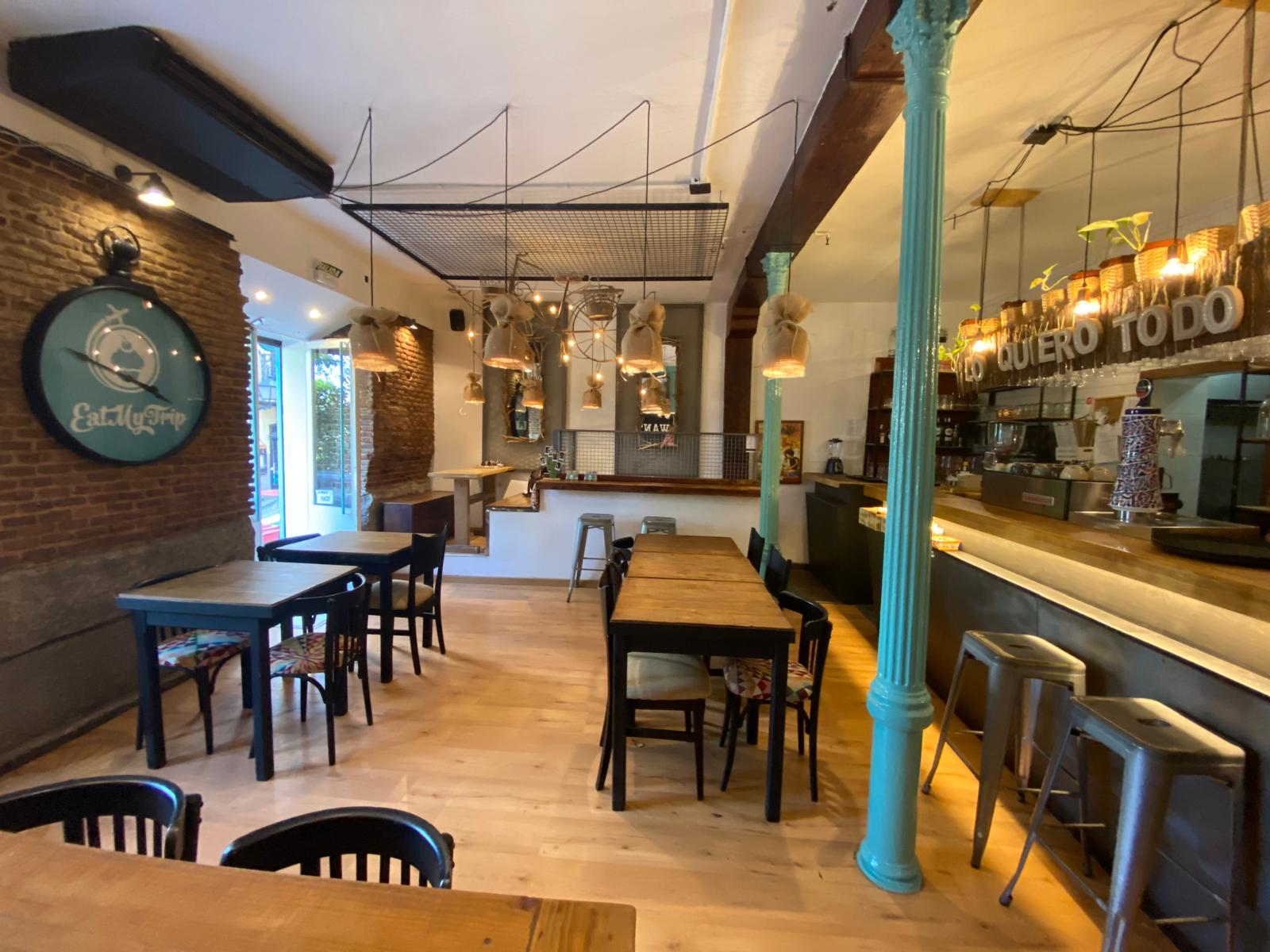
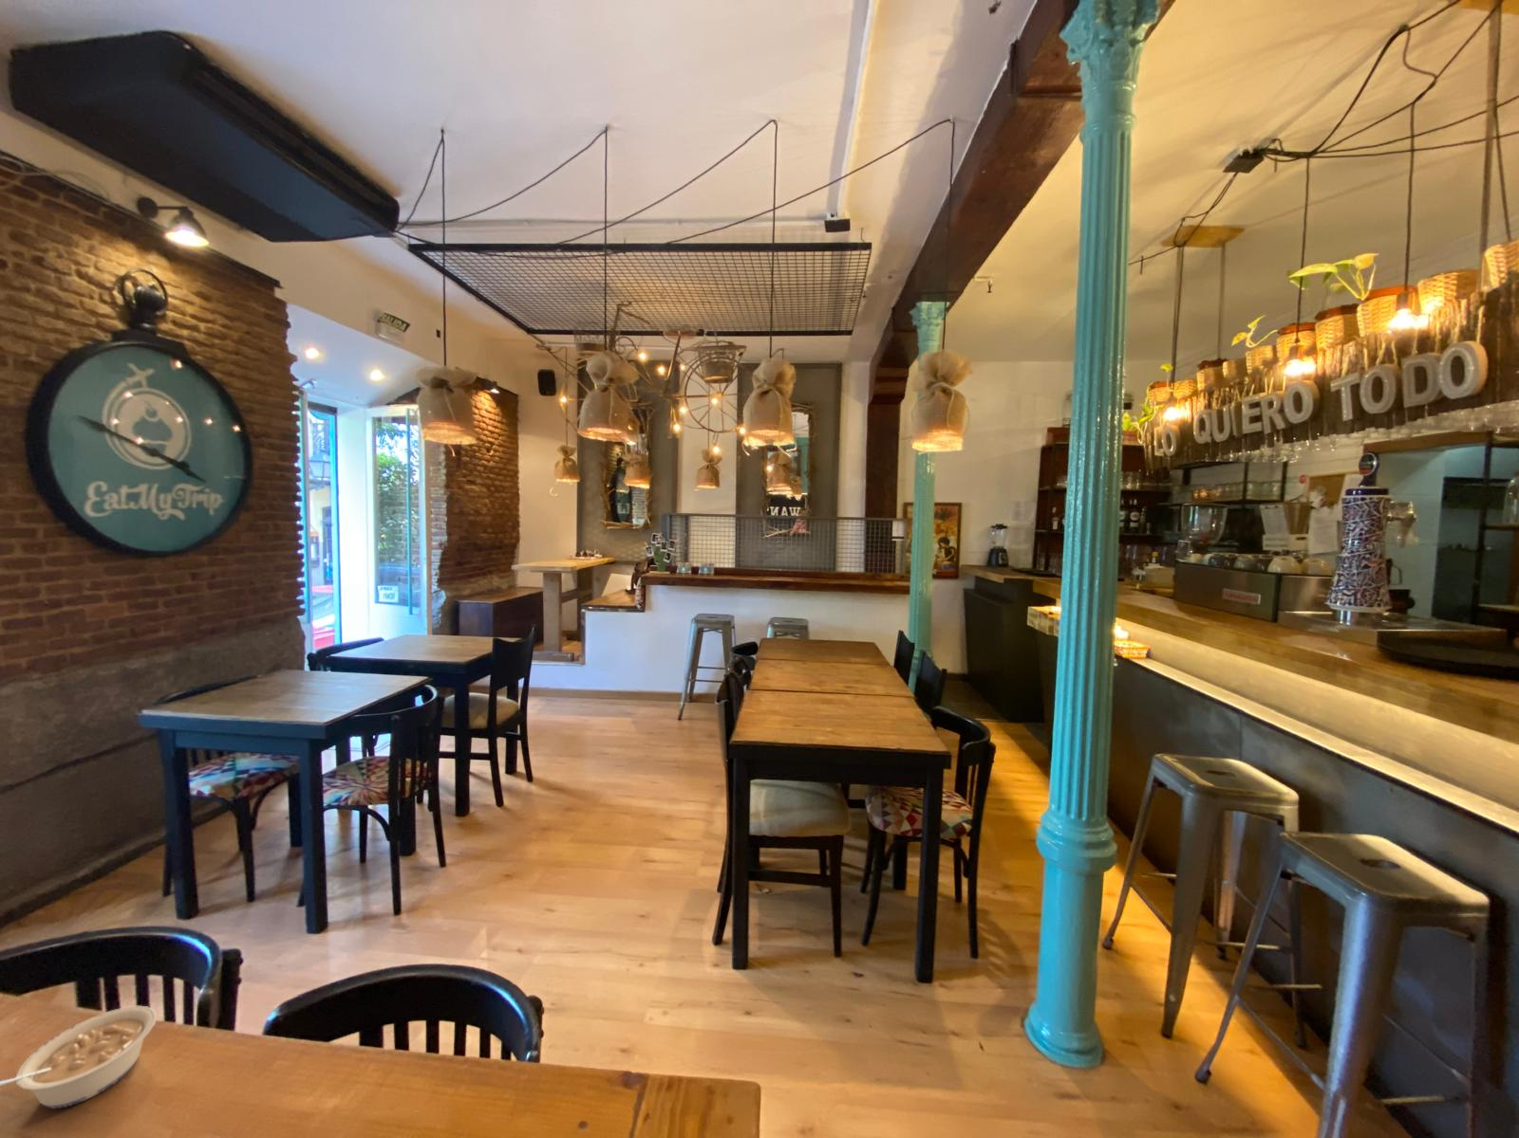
+ legume [0,1005,158,1109]
